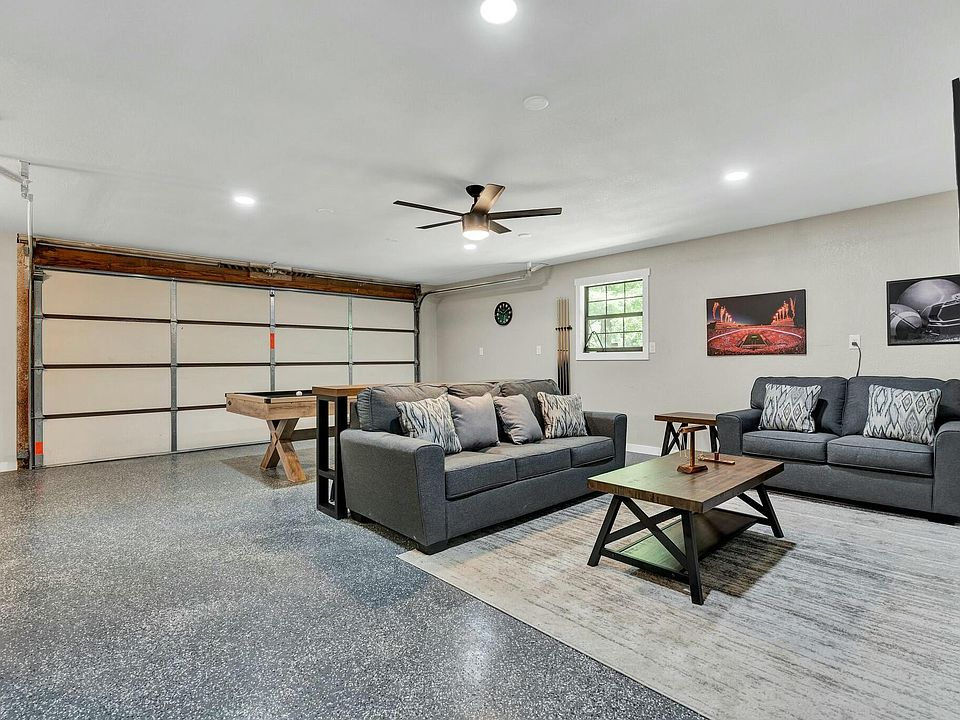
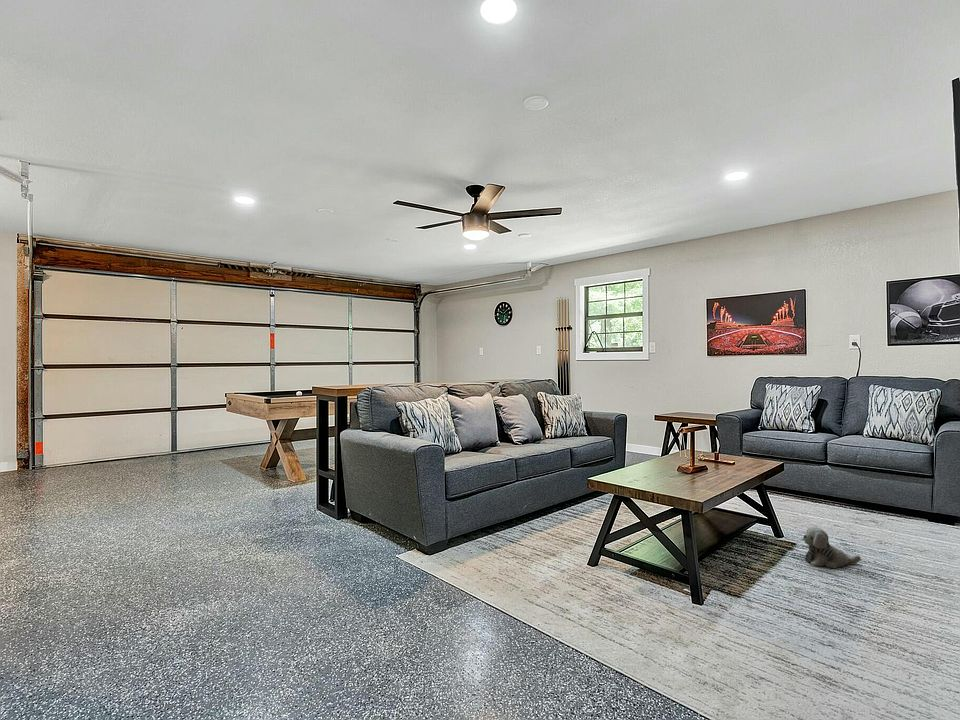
+ plush toy [802,526,862,569]
